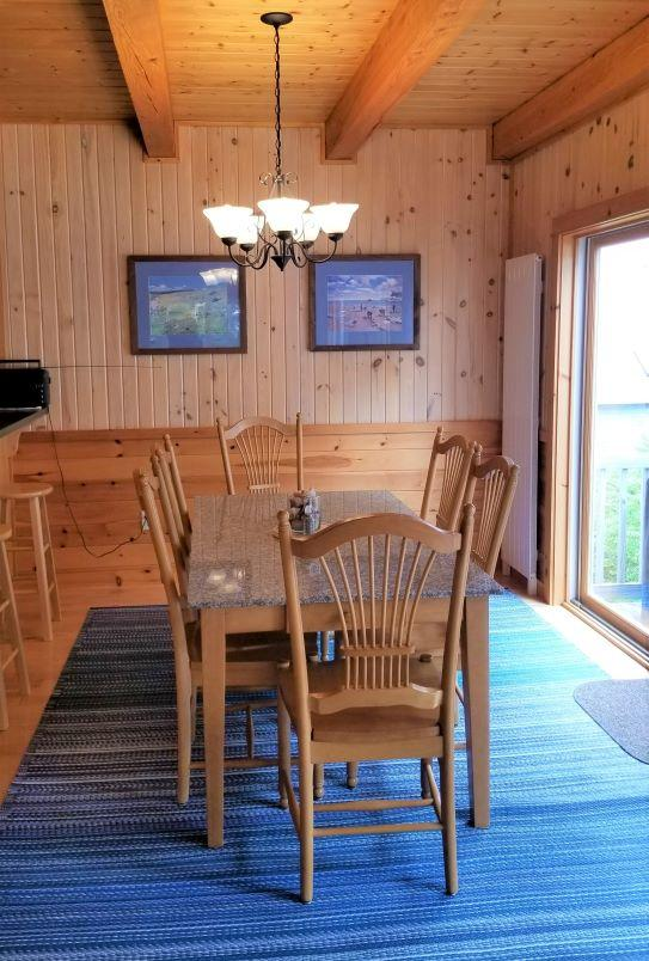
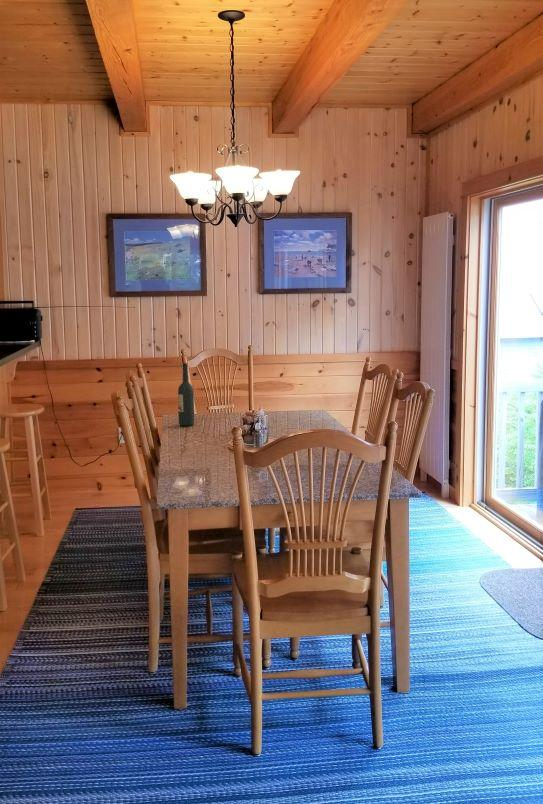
+ wine bottle [177,362,195,427]
